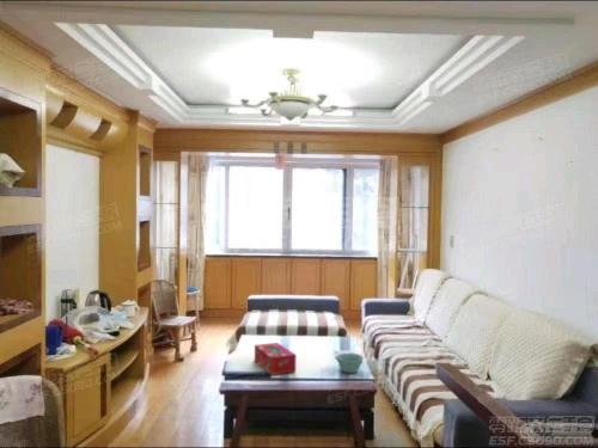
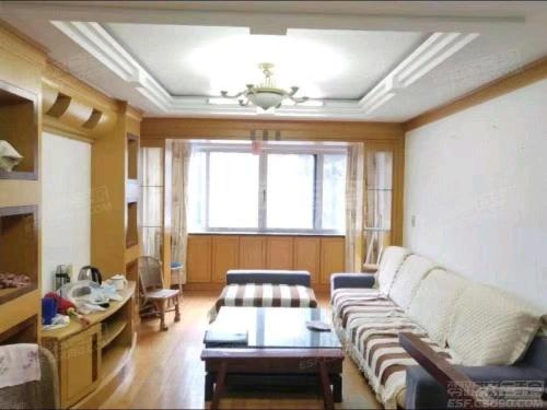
- tissue box [254,342,298,376]
- bowl [336,352,365,374]
